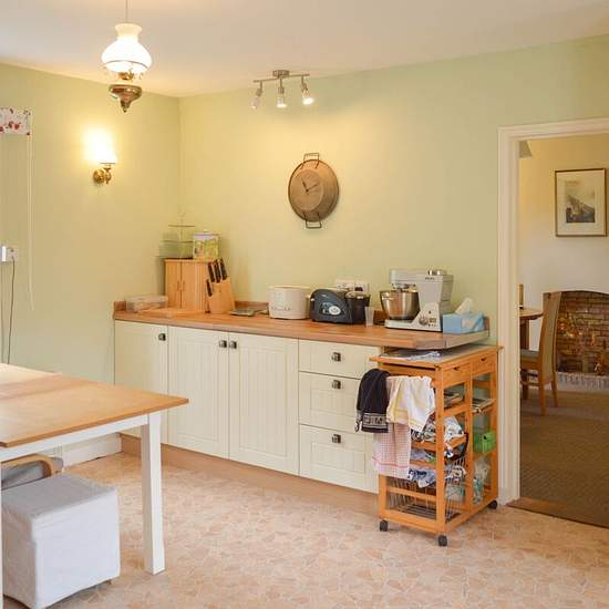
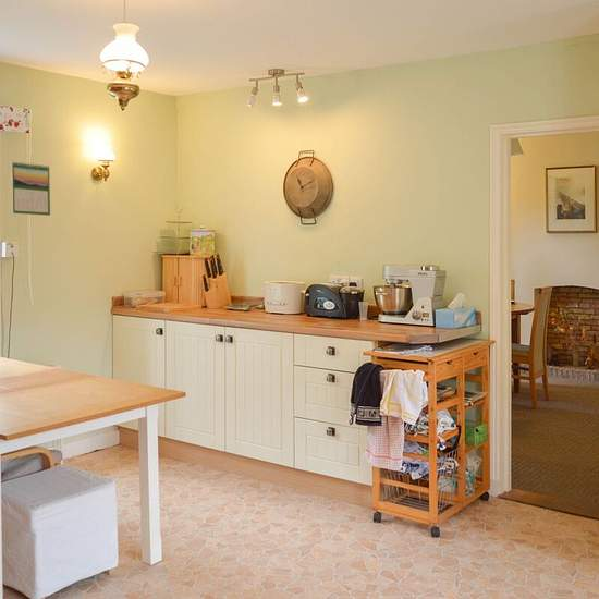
+ calendar [10,160,51,217]
